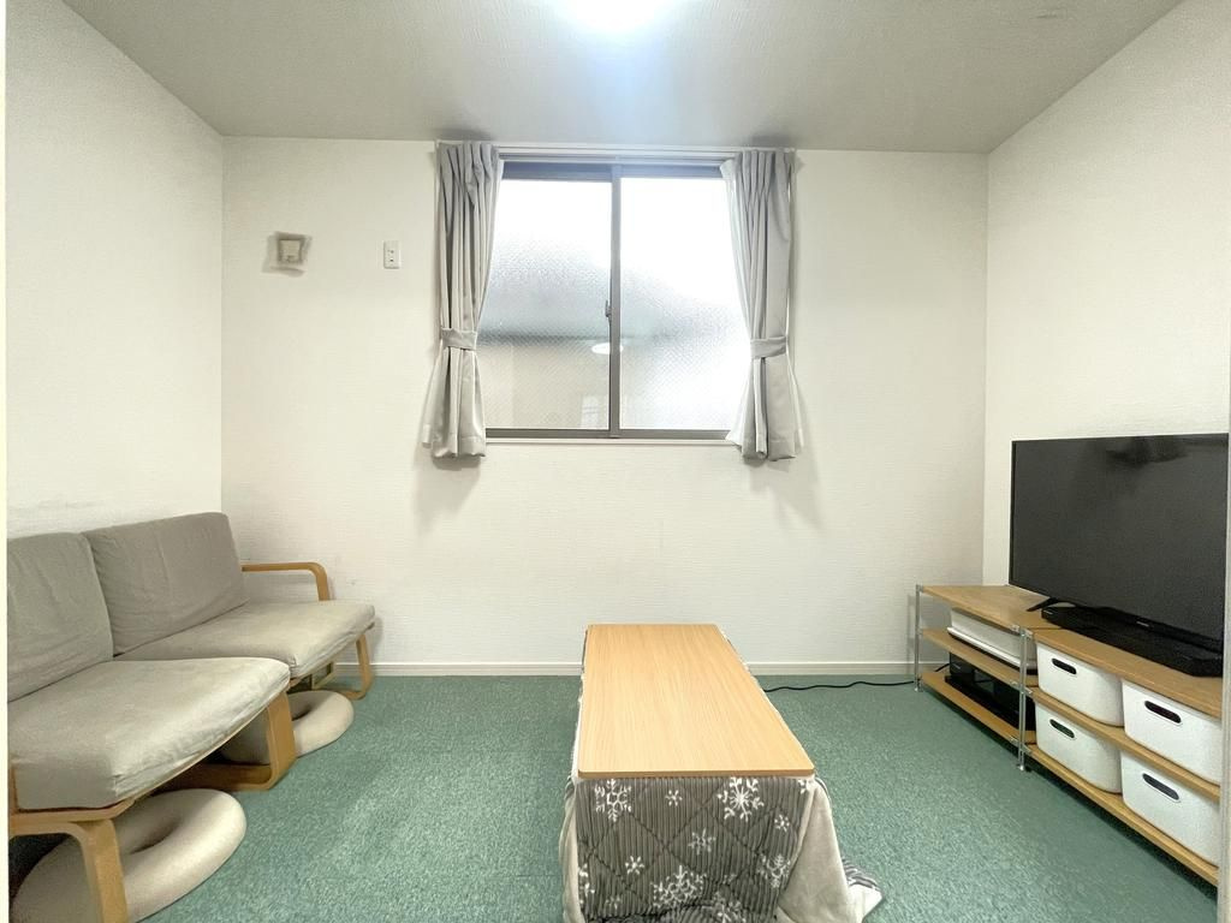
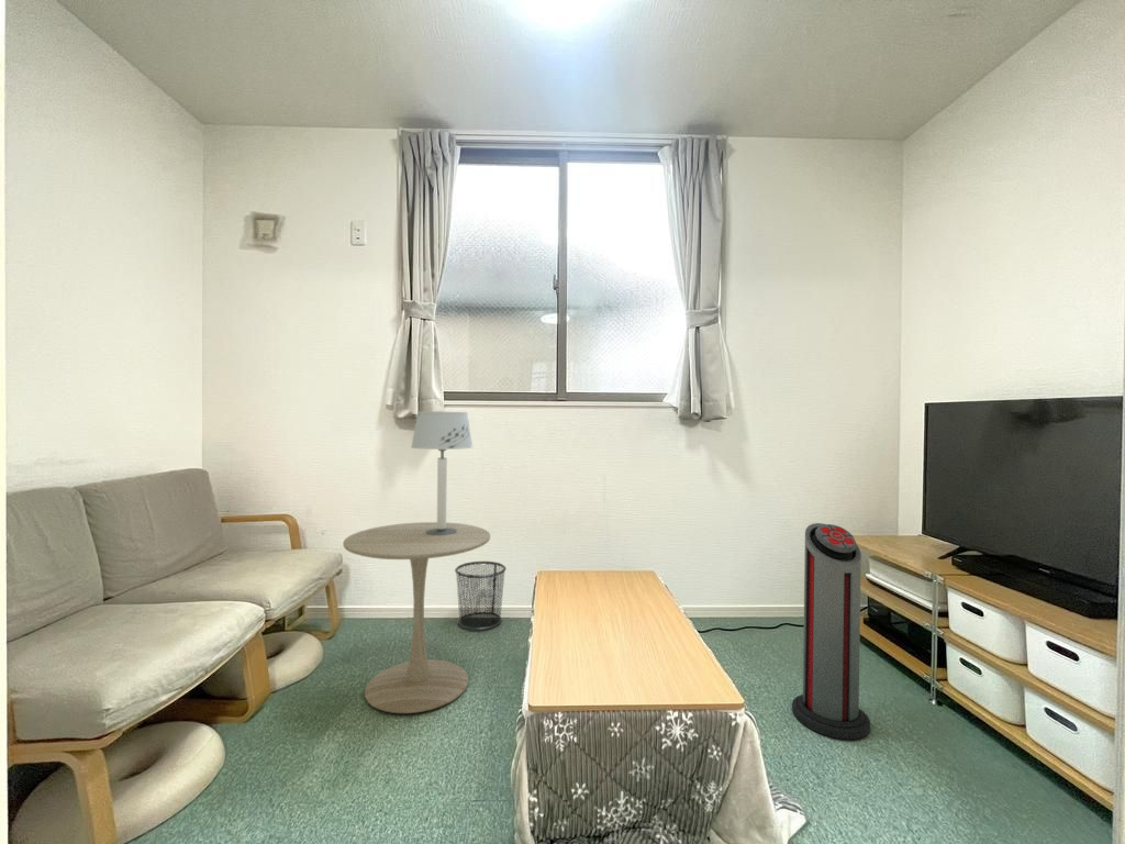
+ air purifier [791,522,871,741]
+ side table [342,521,491,714]
+ table lamp [410,410,474,535]
+ waste bin [454,560,508,631]
